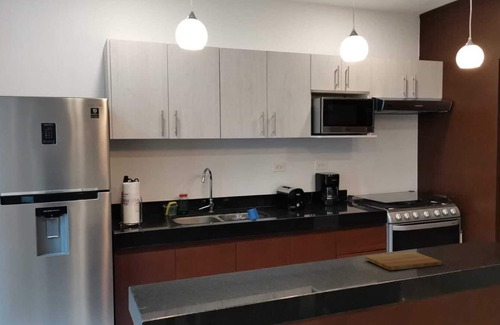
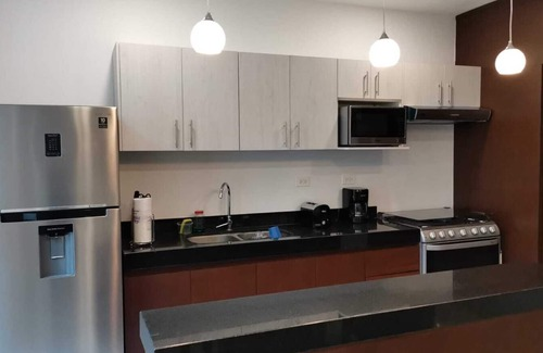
- cutting board [364,251,443,271]
